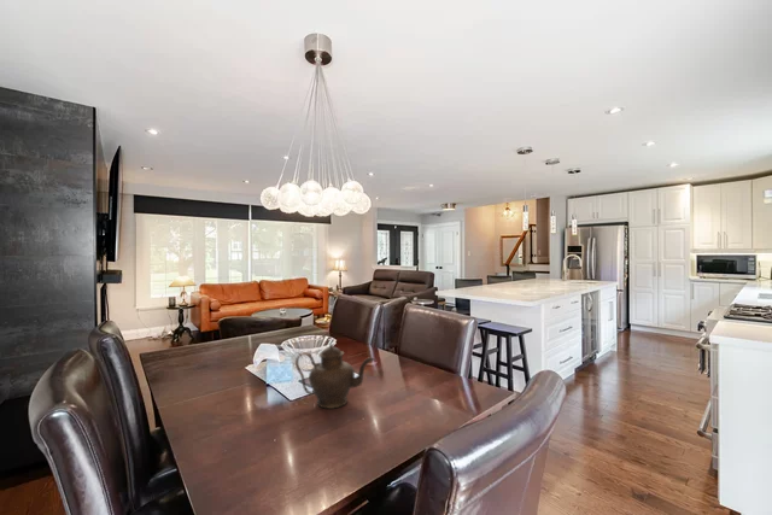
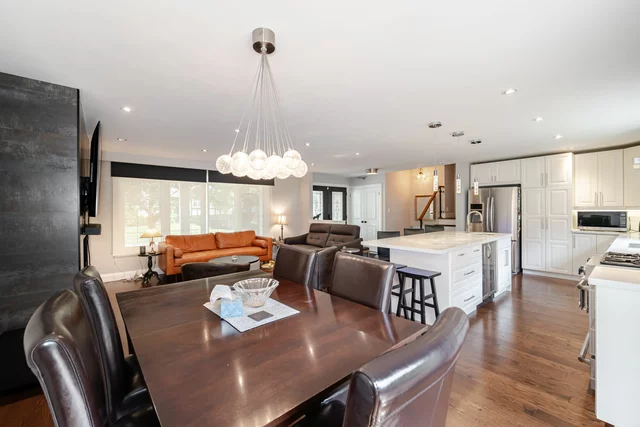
- teapot [294,343,376,410]
